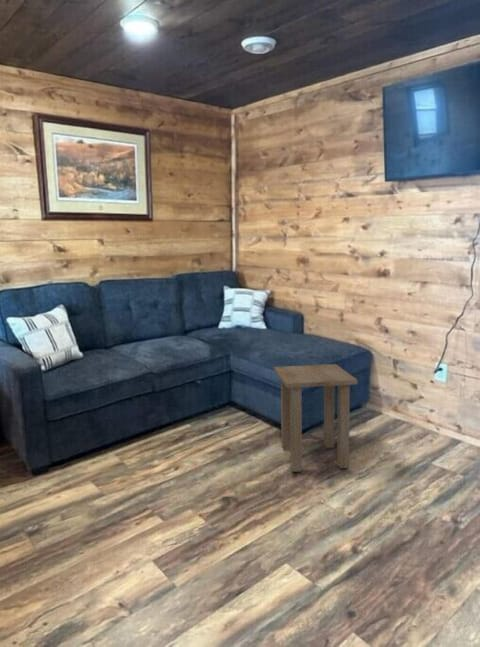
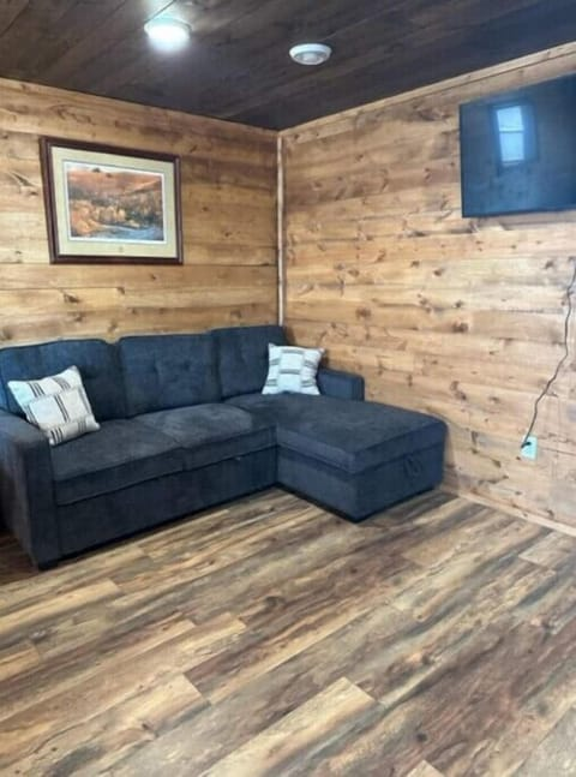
- side table [273,363,359,473]
